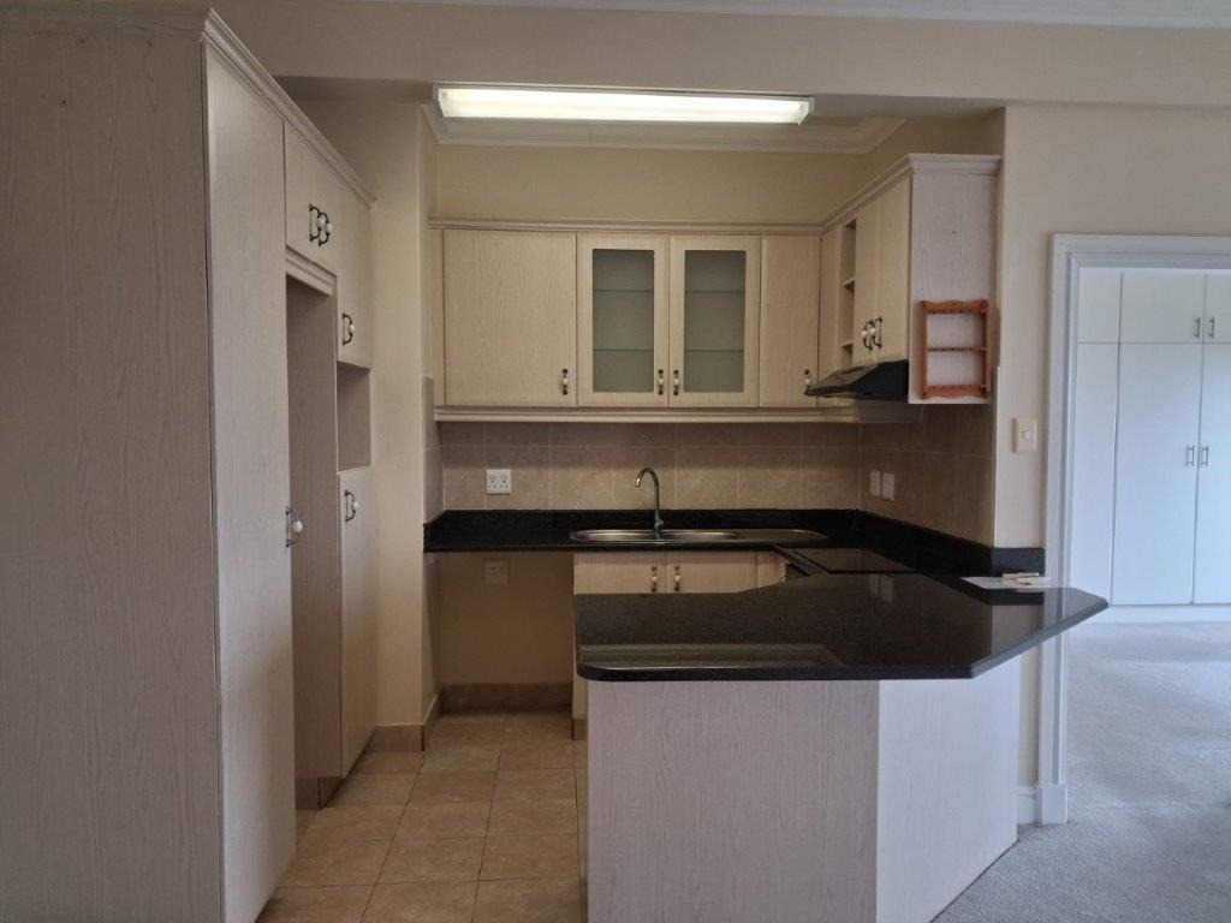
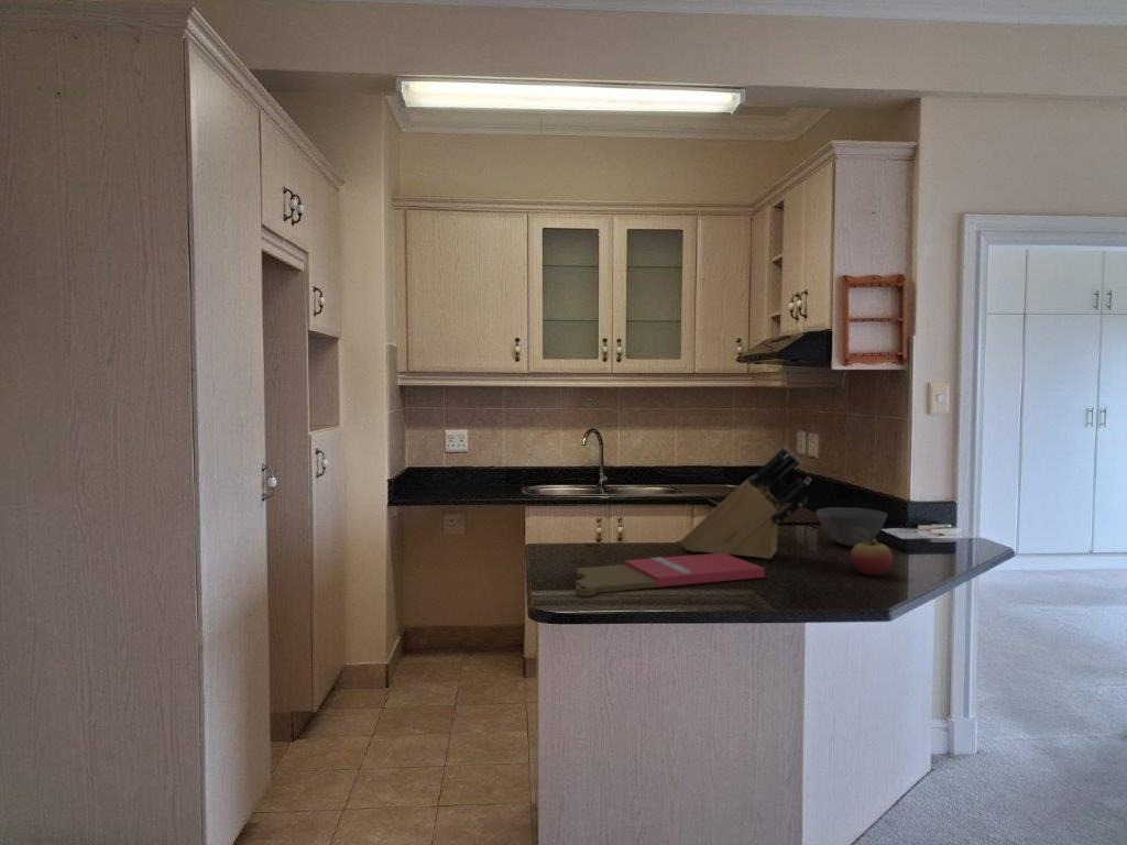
+ fruit [850,533,894,577]
+ bowl [816,506,888,547]
+ knife block [679,446,812,560]
+ cutting board [575,552,766,597]
